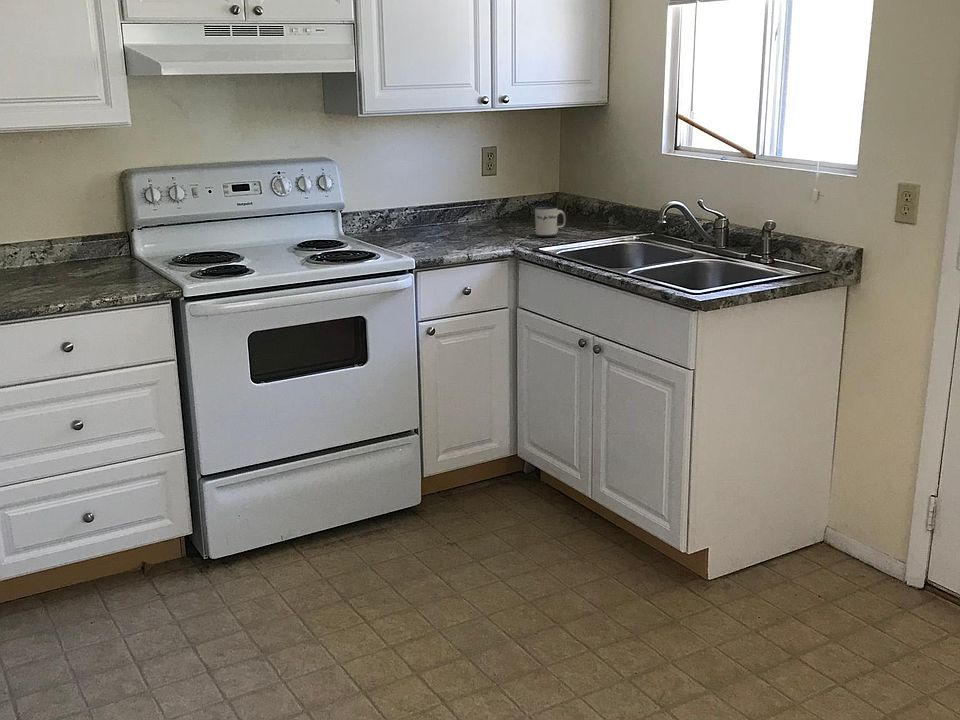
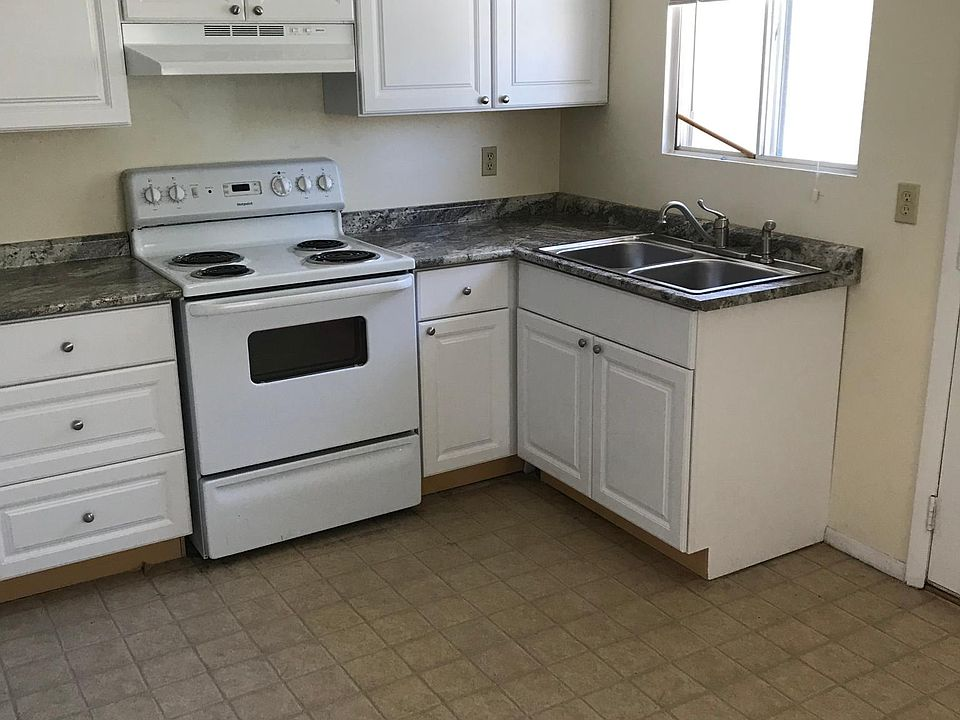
- mug [534,206,567,238]
